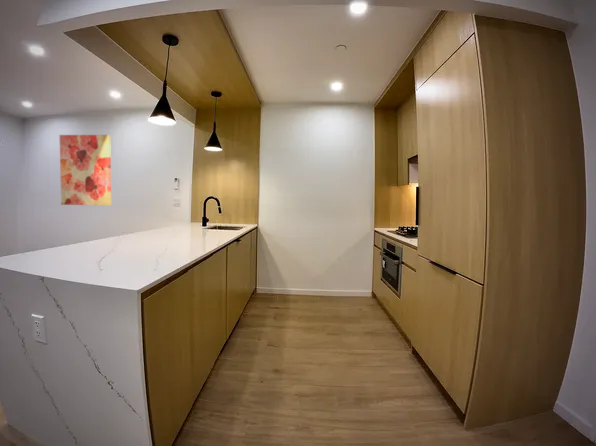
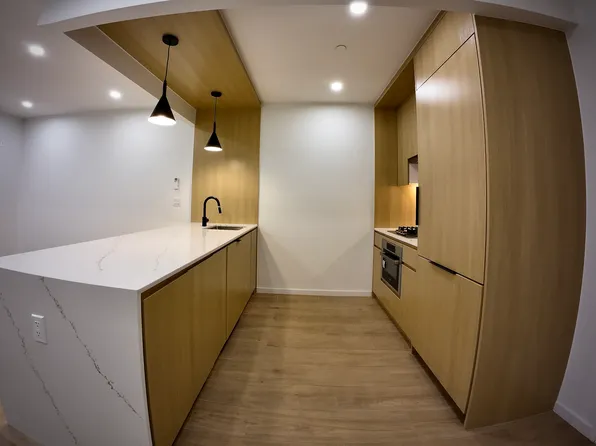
- wall art [58,134,112,207]
